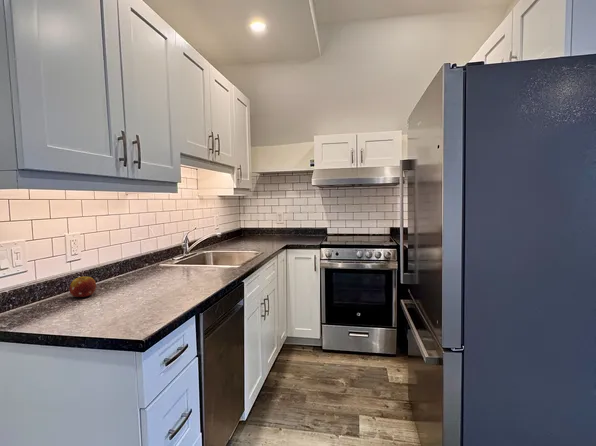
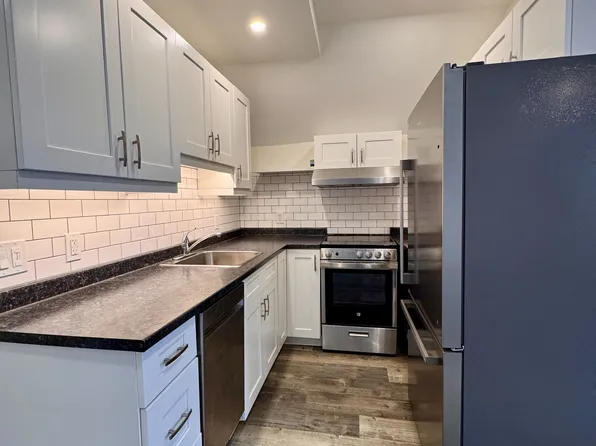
- fruit [68,275,97,298]
